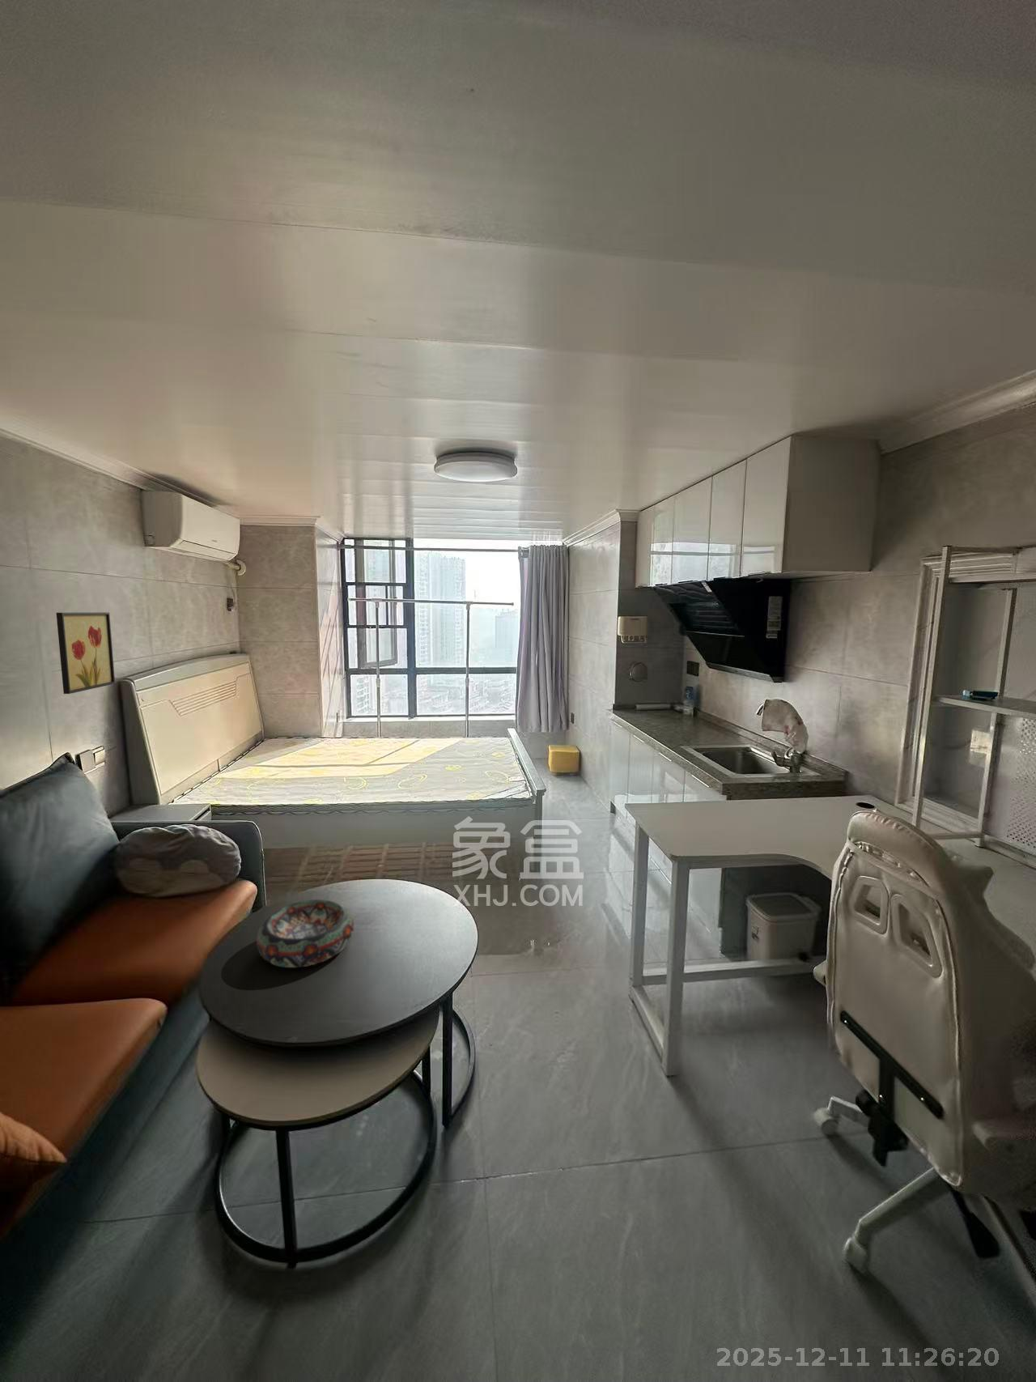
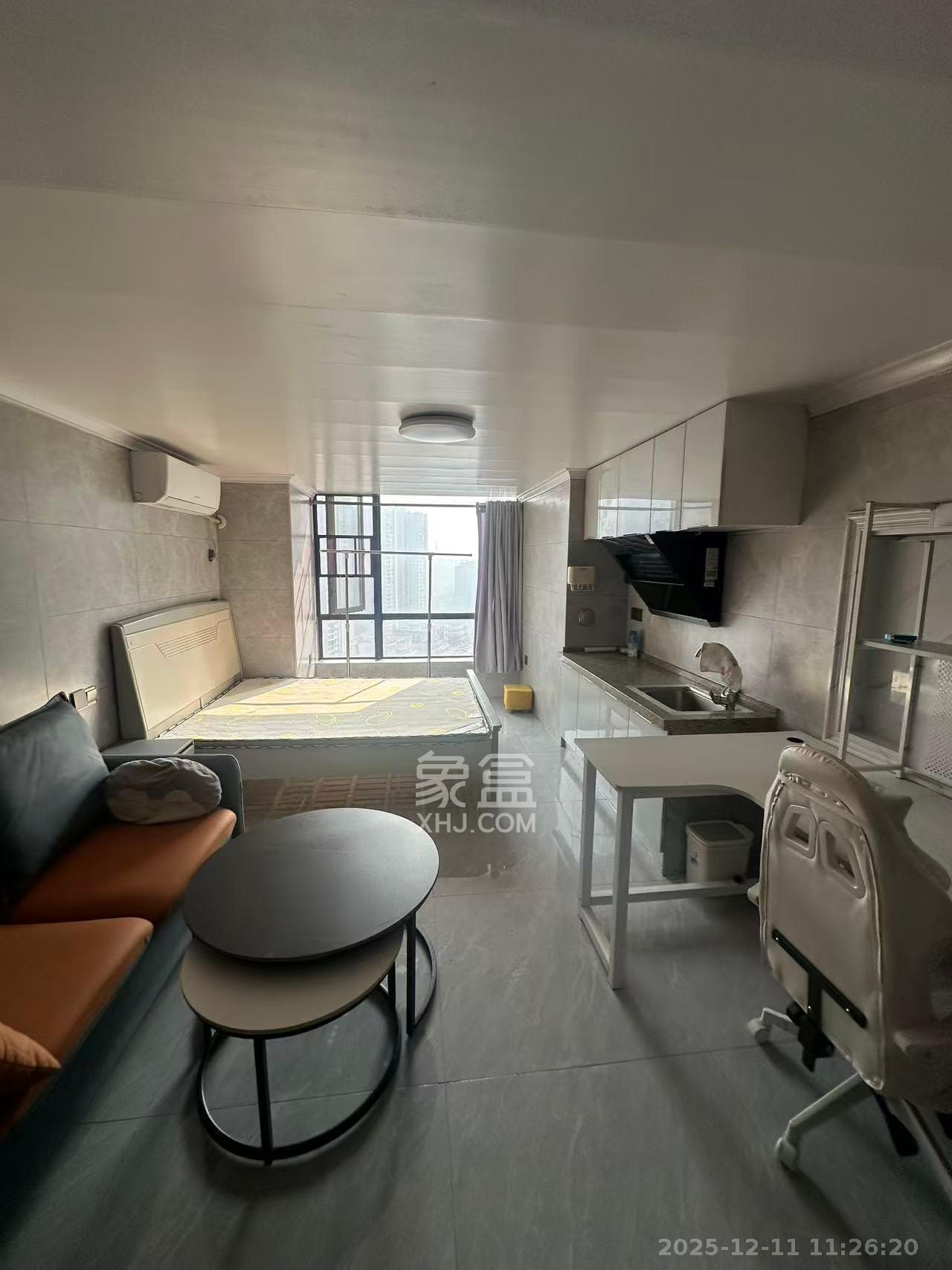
- wall art [55,612,115,694]
- decorative bowl [256,899,355,968]
